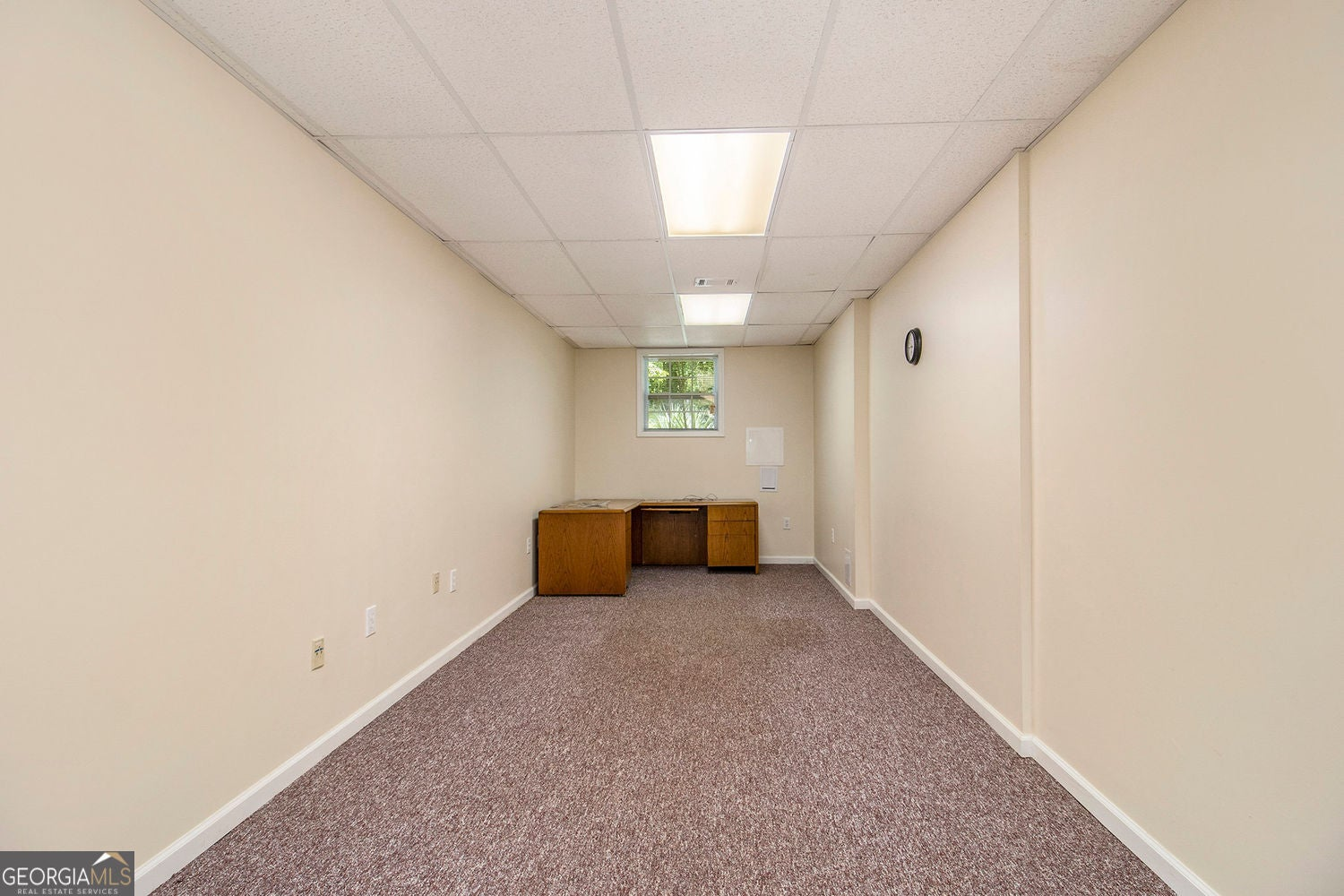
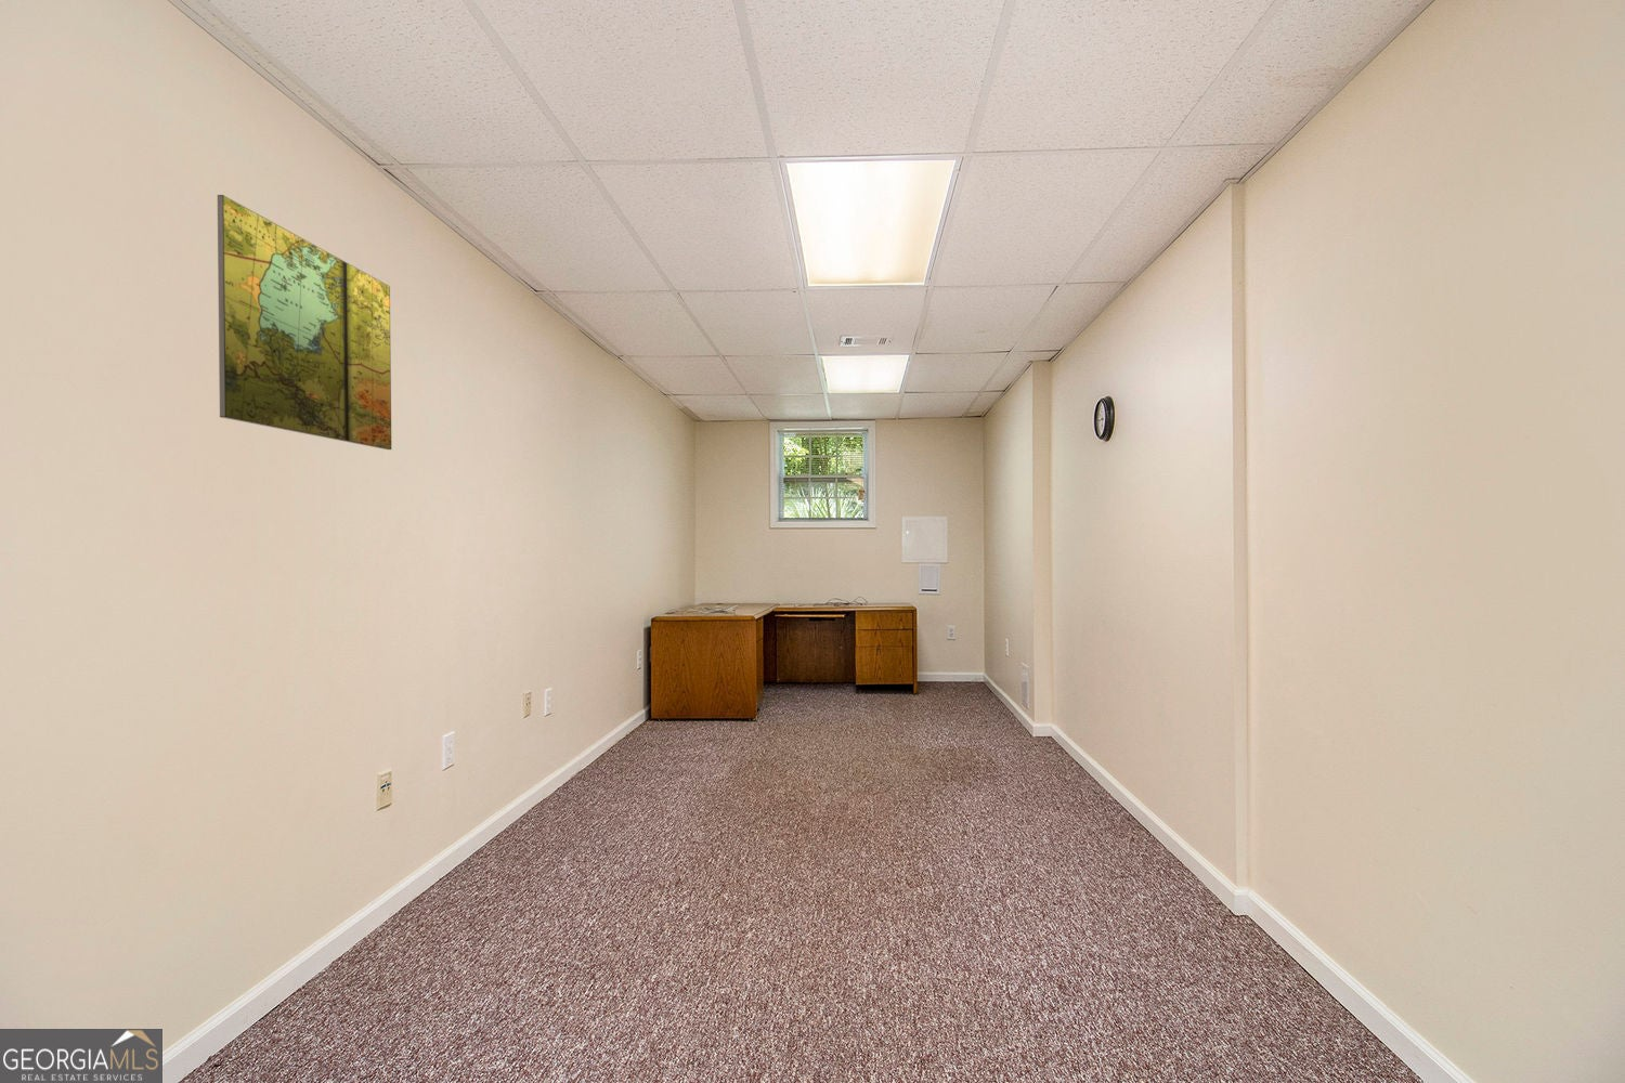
+ map [216,193,392,451]
